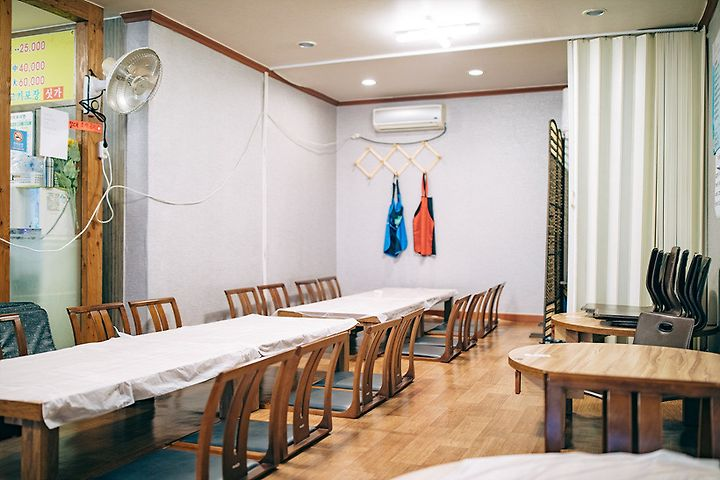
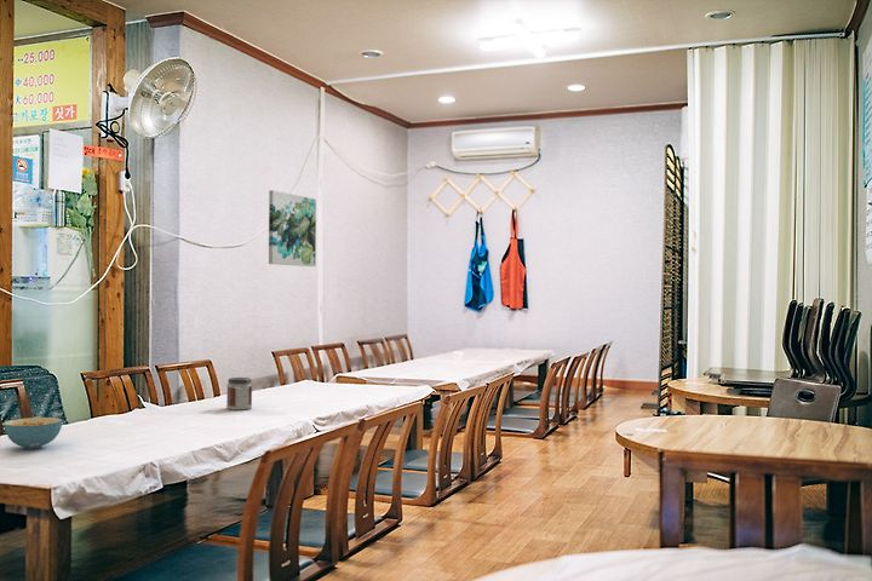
+ jar [225,376,253,412]
+ wall art [268,189,317,268]
+ cereal bowl [2,416,63,450]
